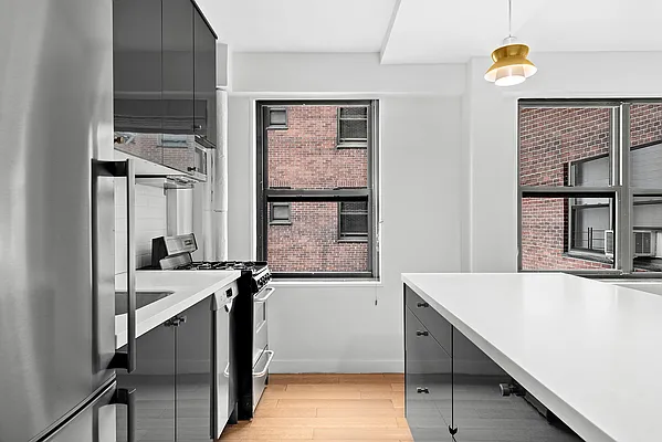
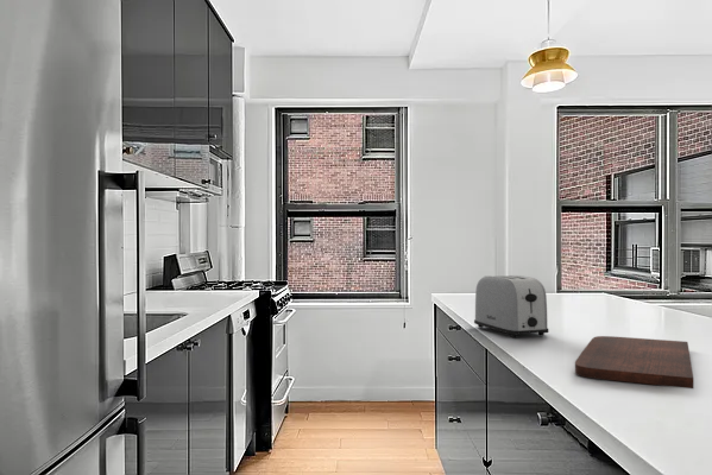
+ toaster [473,274,549,338]
+ cutting board [574,335,694,390]
